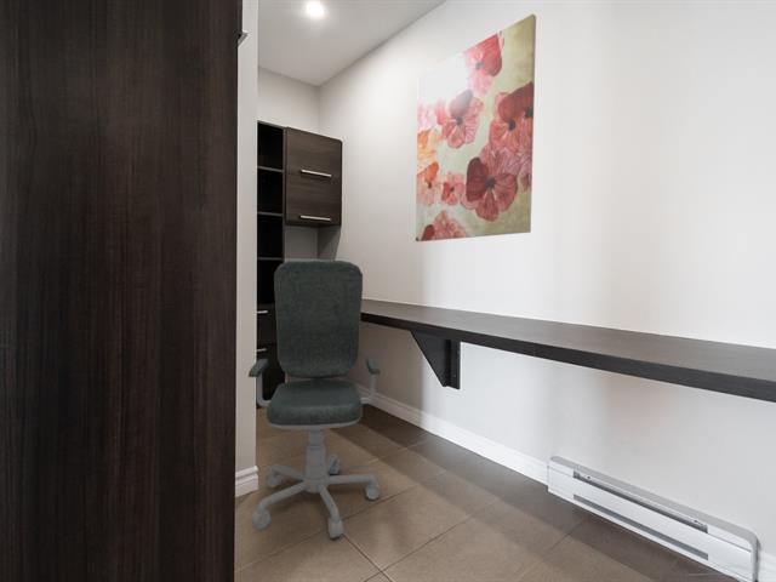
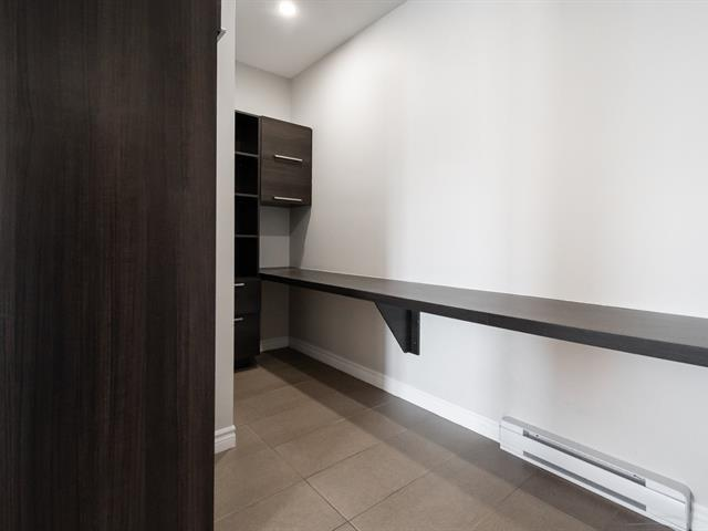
- office chair [247,258,382,540]
- wall art [415,12,537,242]
